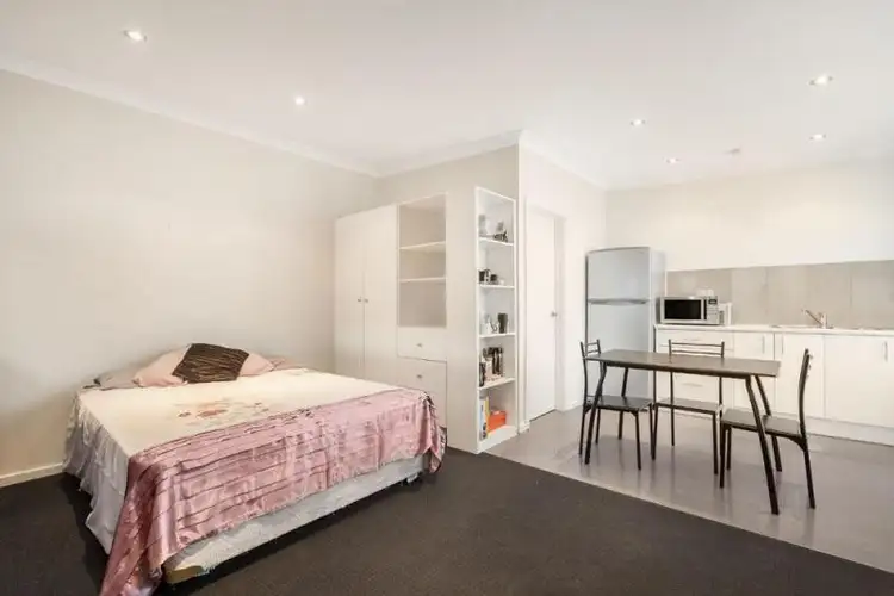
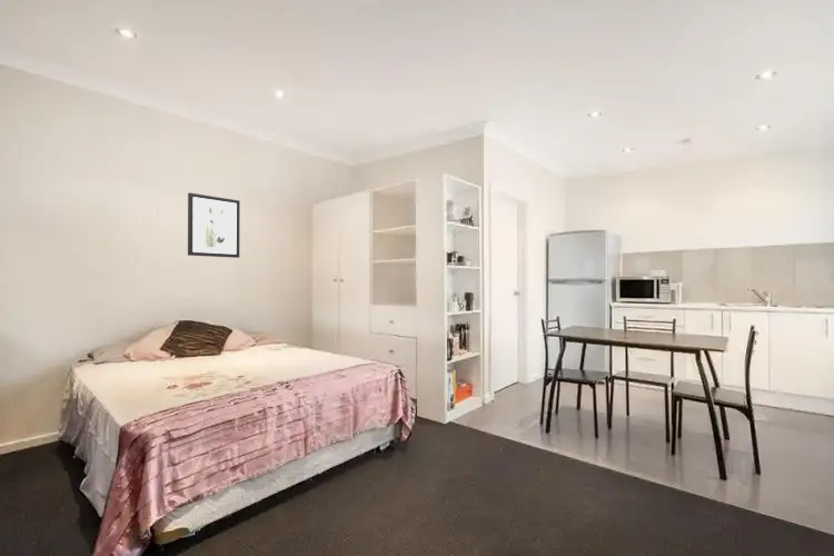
+ wall art [187,191,241,259]
